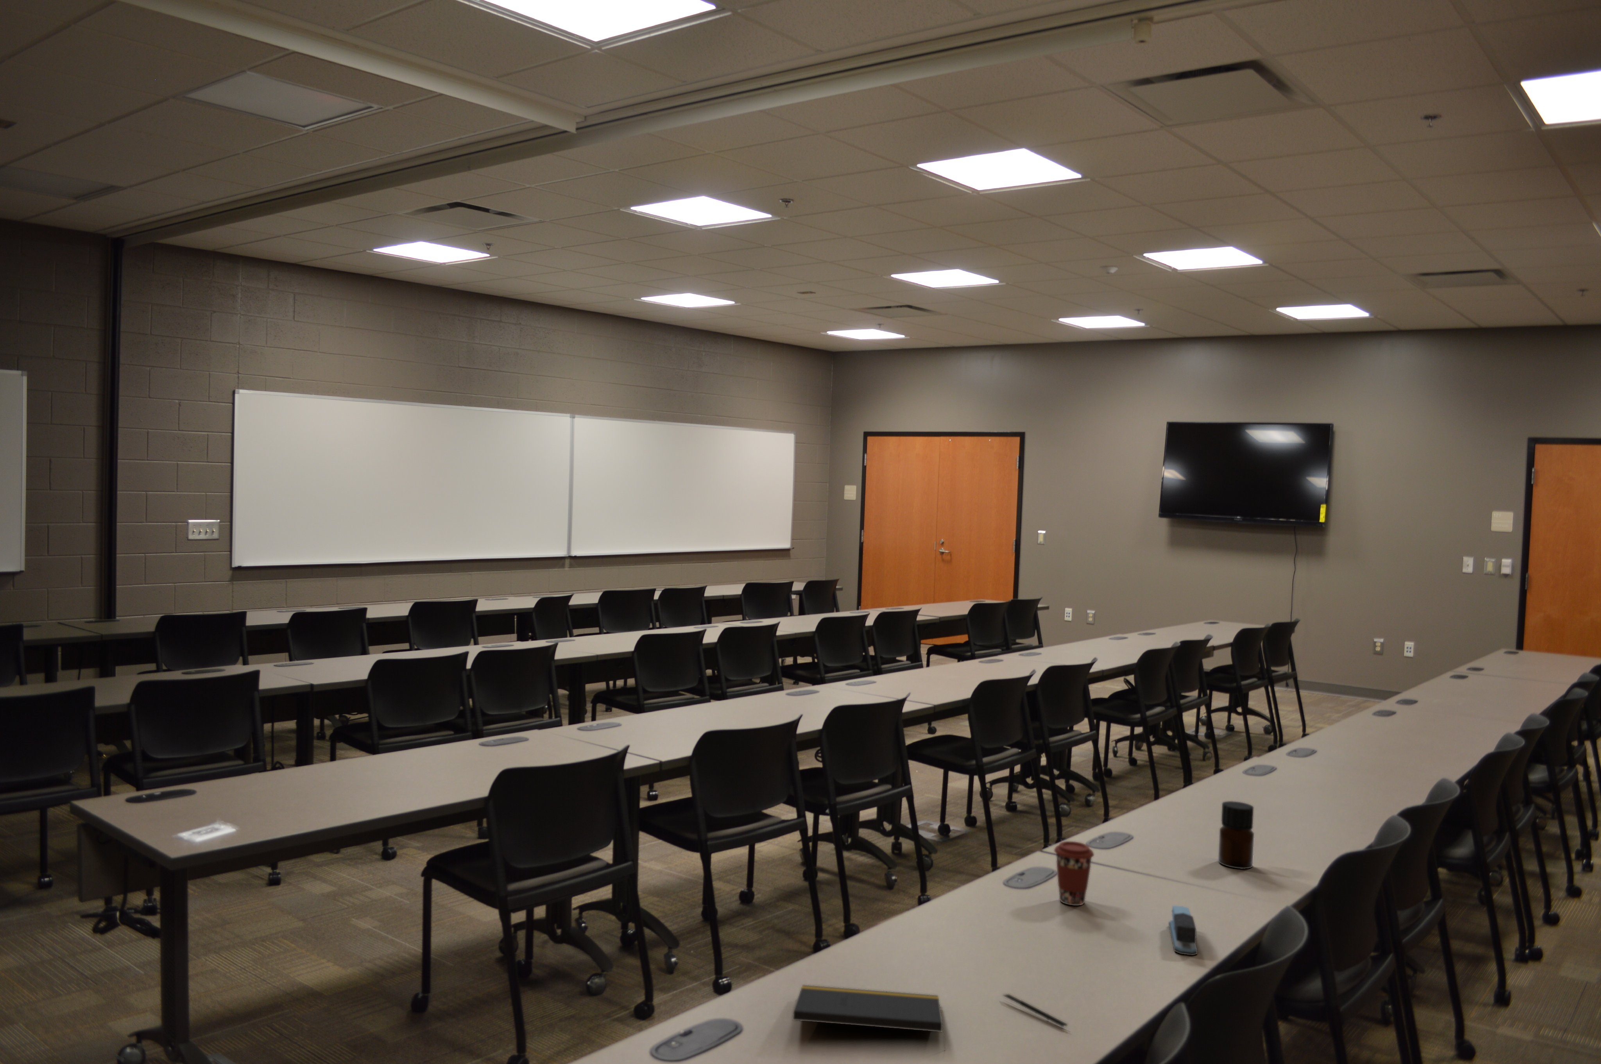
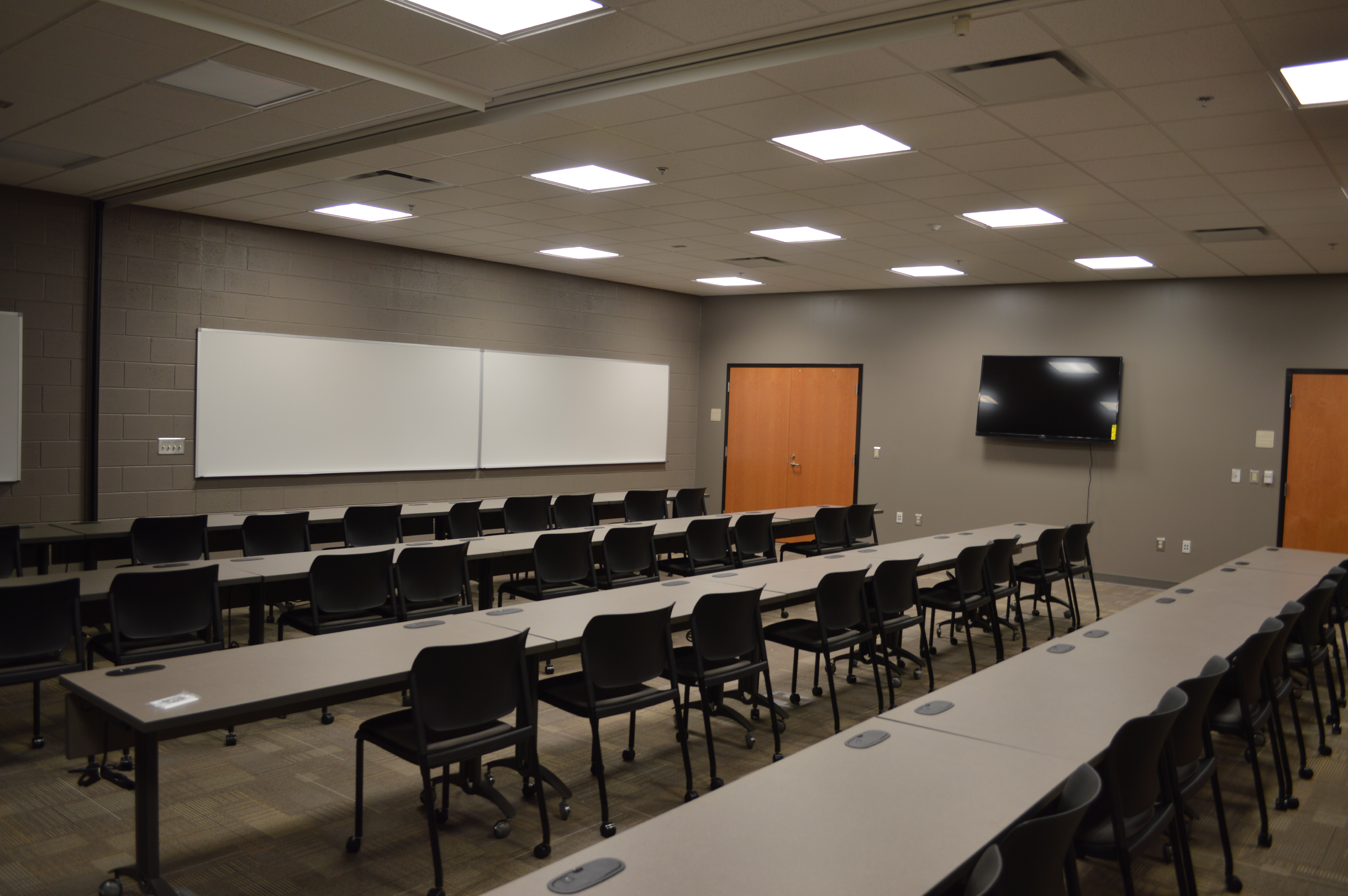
- coffee cup [1053,841,1094,906]
- pen [1001,994,1068,1027]
- stapler [1169,905,1198,956]
- notepad [792,984,945,1051]
- bottle [1217,800,1254,869]
